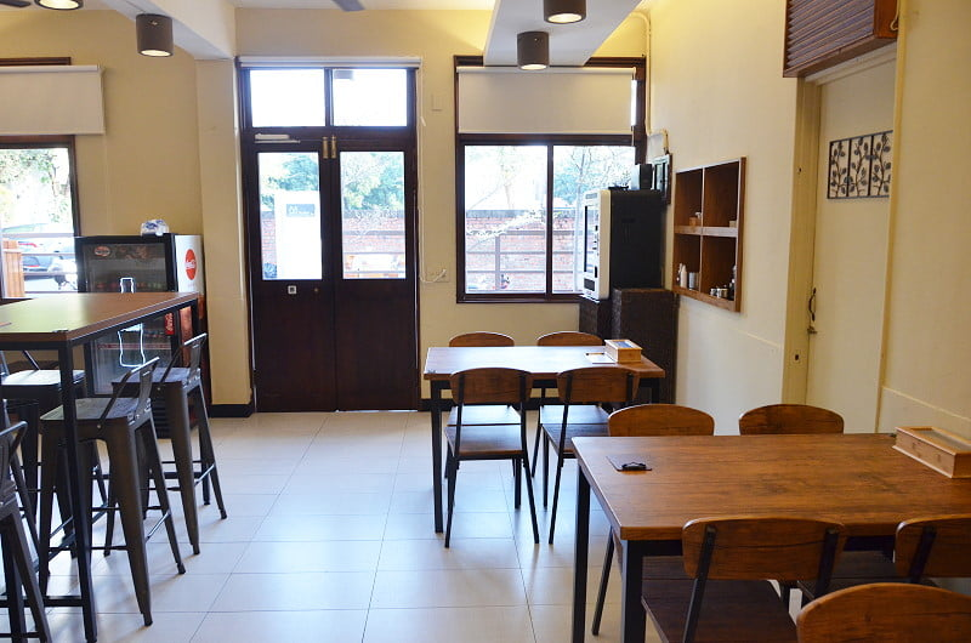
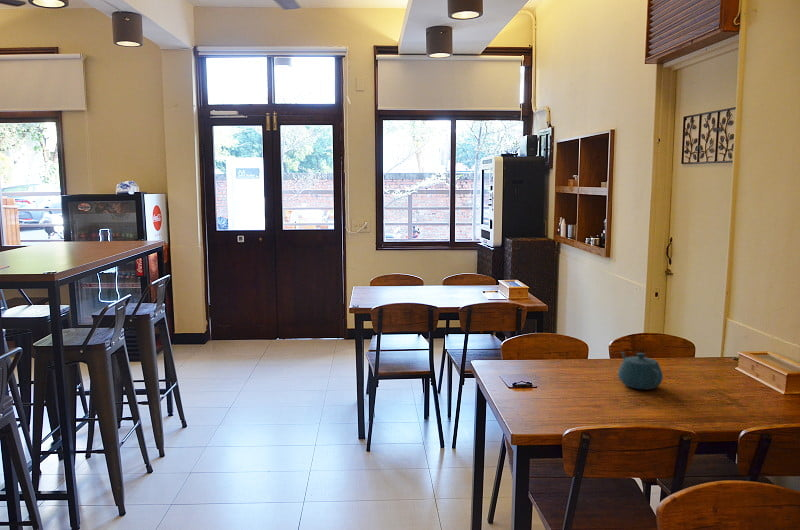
+ teapot [617,351,664,390]
